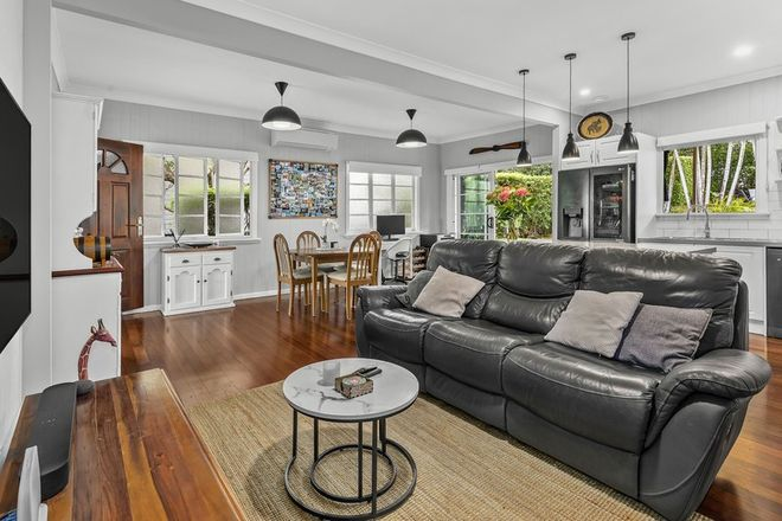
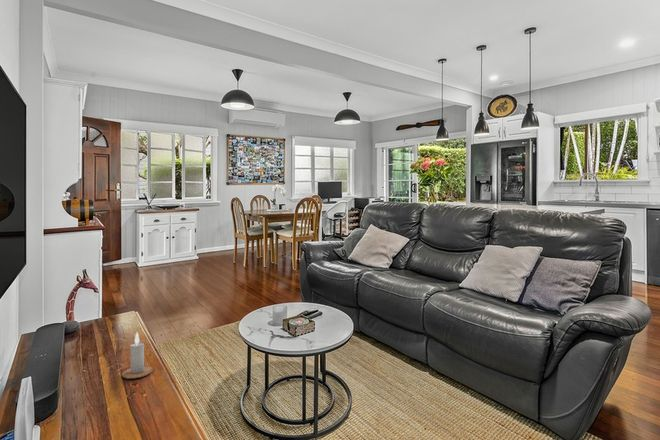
+ candle [121,332,154,379]
